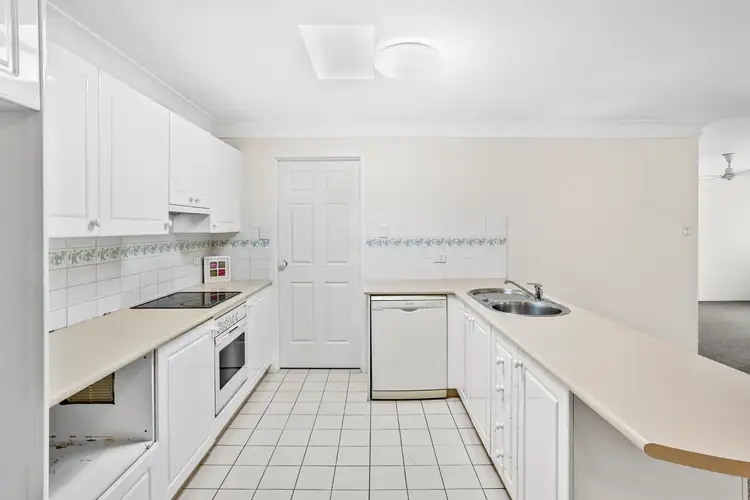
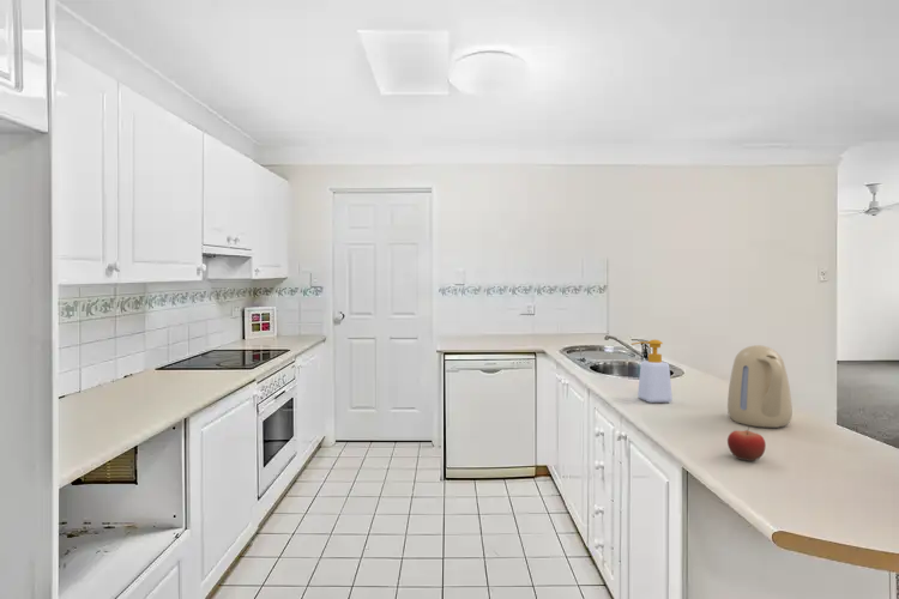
+ kettle [726,344,794,429]
+ fruit [726,425,767,462]
+ soap bottle [630,339,674,404]
